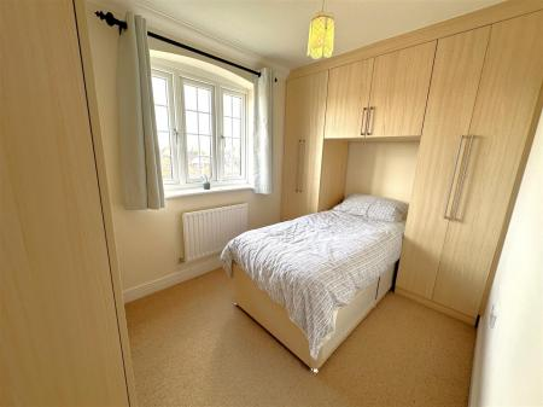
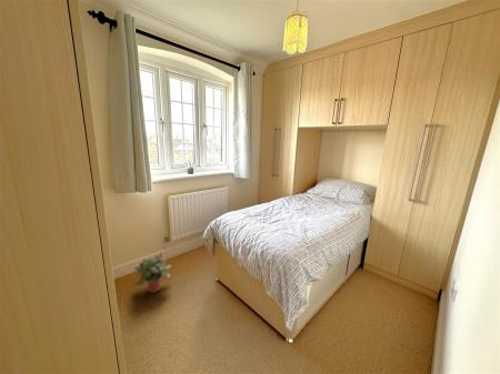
+ potted plant [132,251,172,294]
